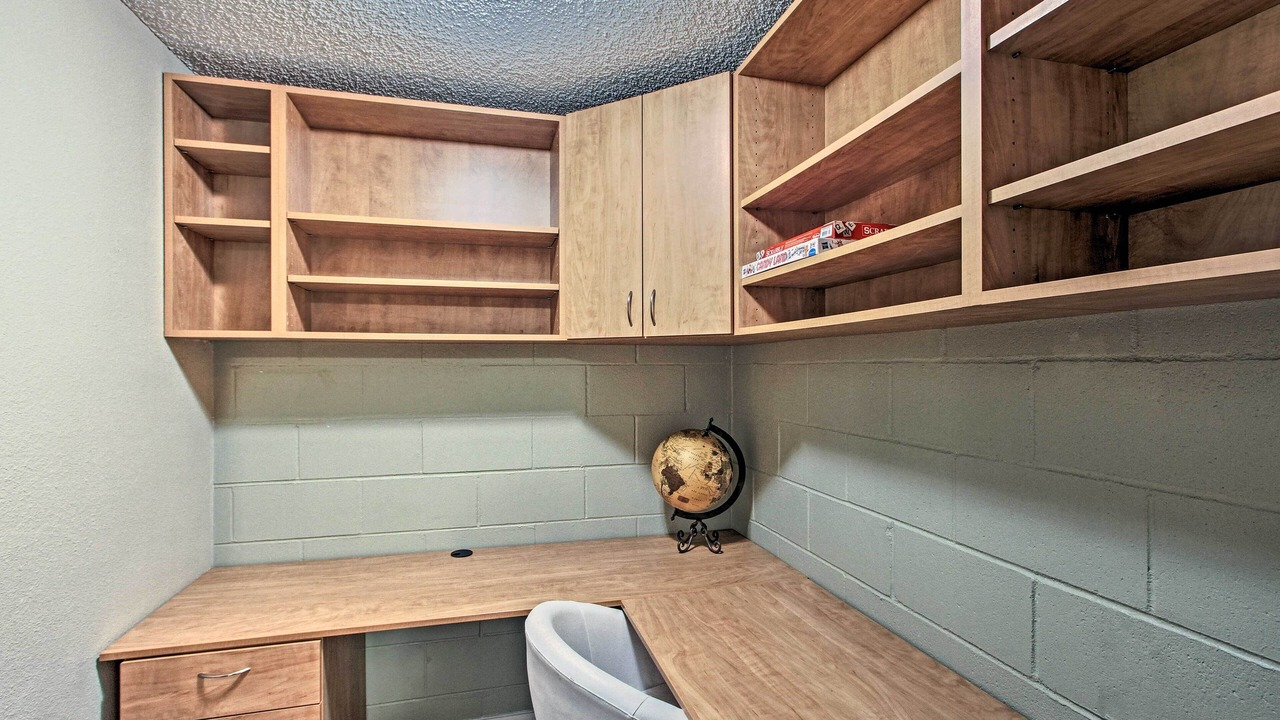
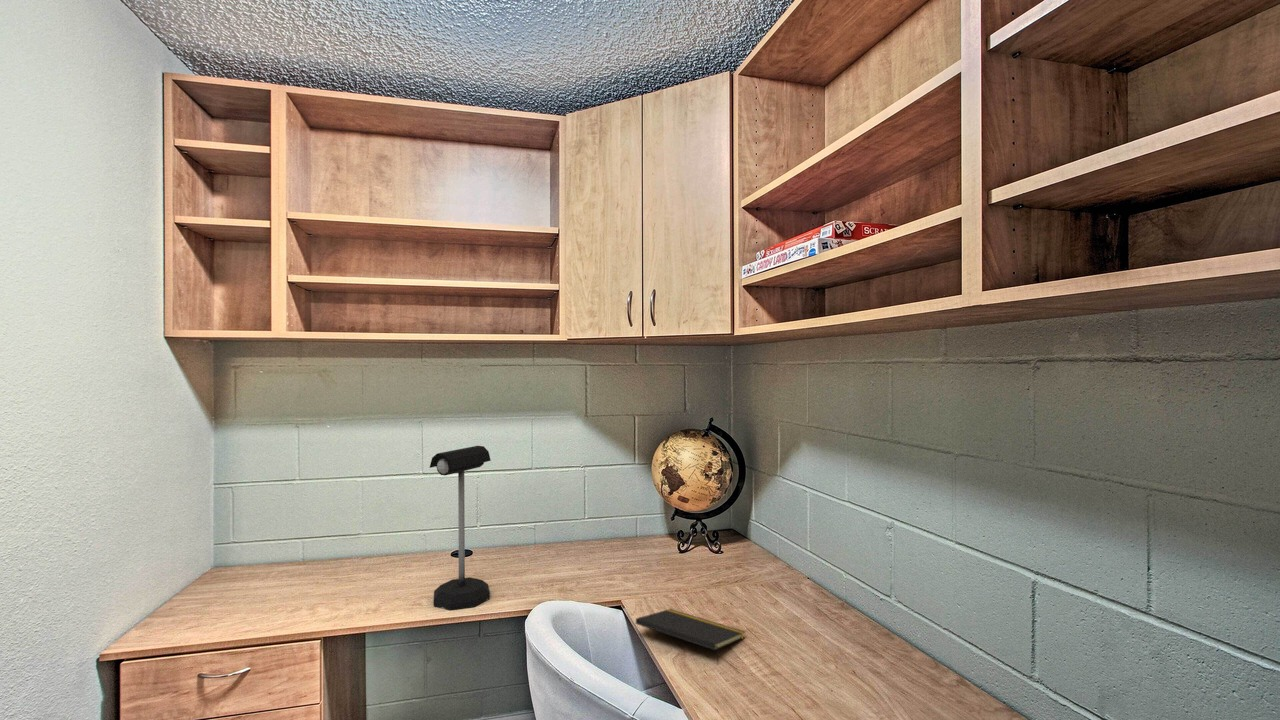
+ mailbox [428,445,492,611]
+ notepad [635,608,746,665]
